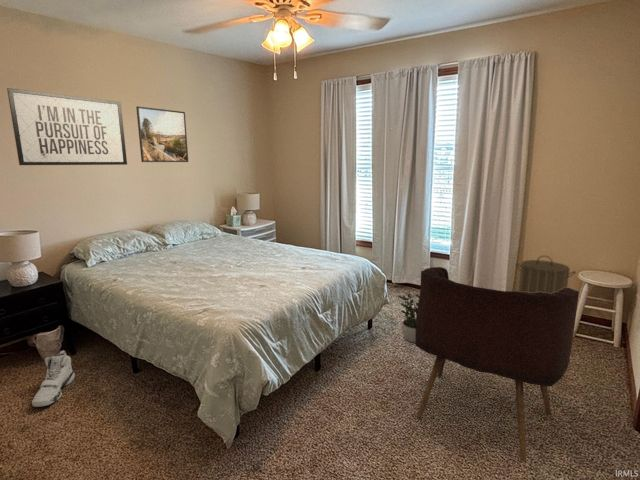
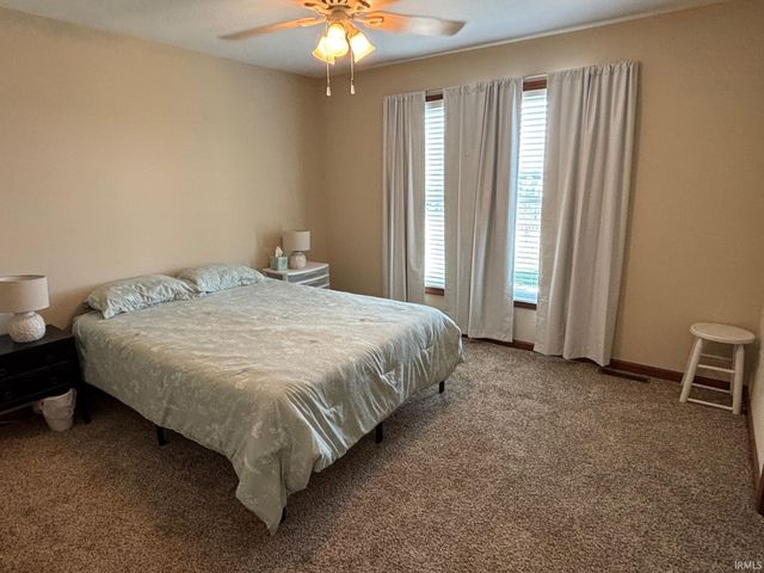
- potted plant [397,293,420,344]
- laundry hamper [515,255,577,294]
- sneaker [31,350,76,408]
- mirror [6,87,128,166]
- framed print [135,105,189,163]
- armchair [414,266,580,463]
